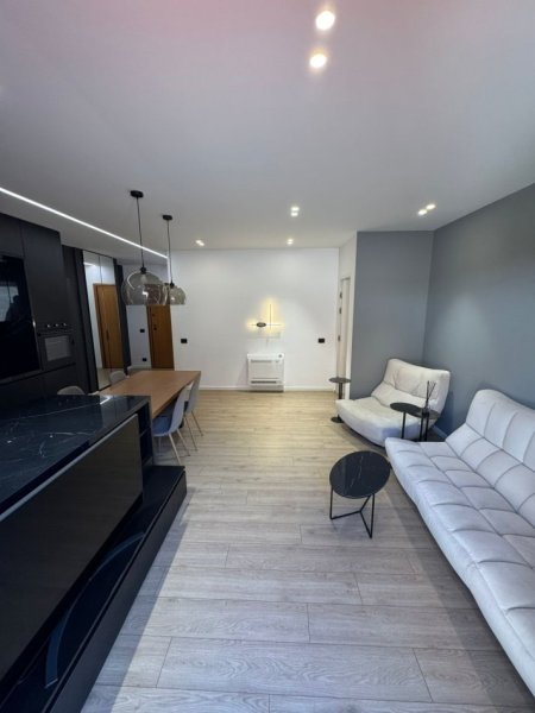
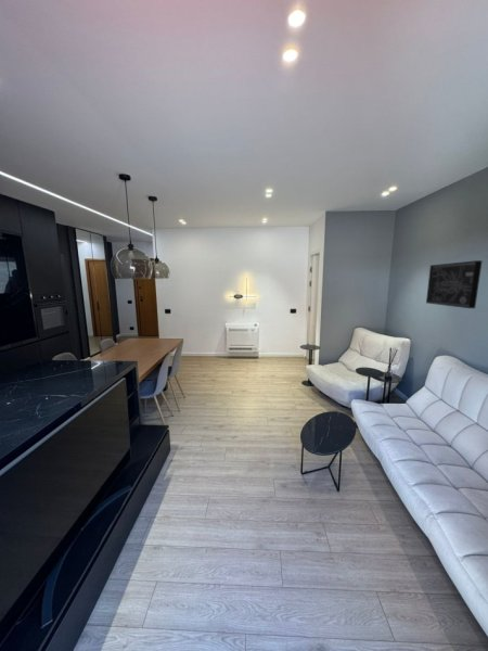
+ wall art [425,259,484,309]
